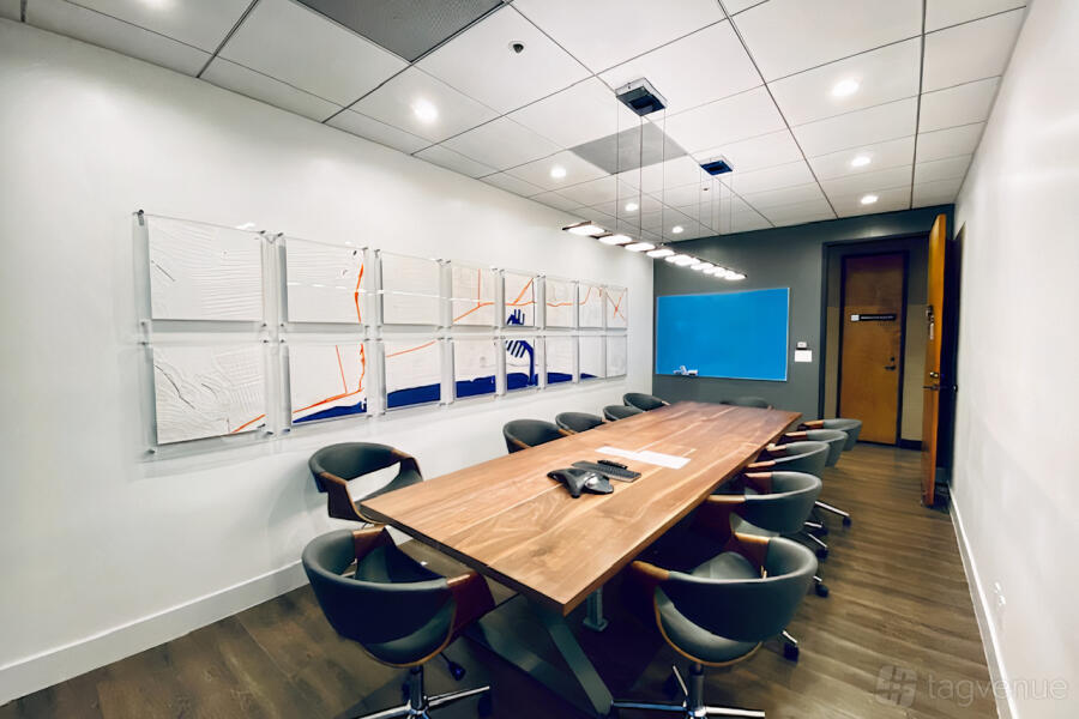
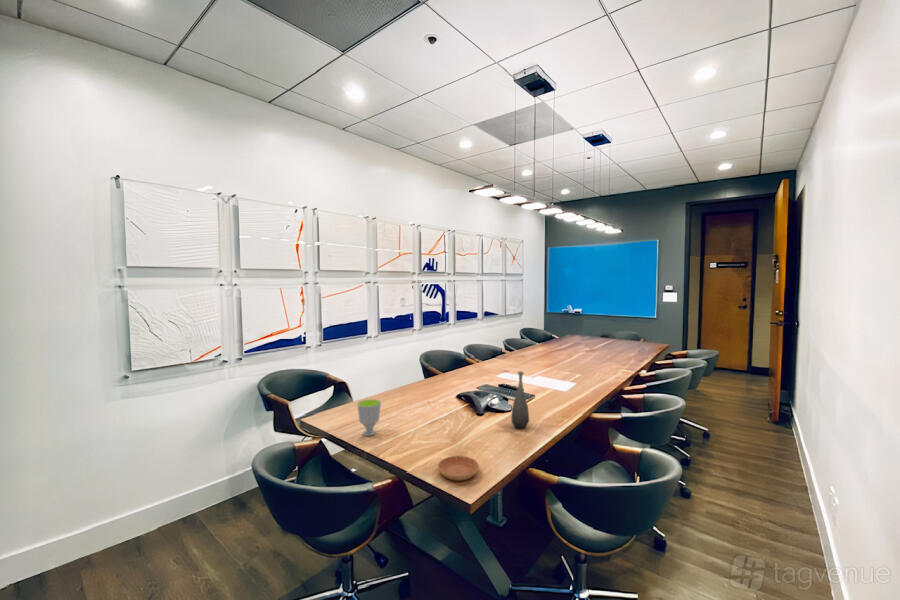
+ bottle [511,370,530,430]
+ saucer [437,455,480,482]
+ cup [356,398,382,437]
